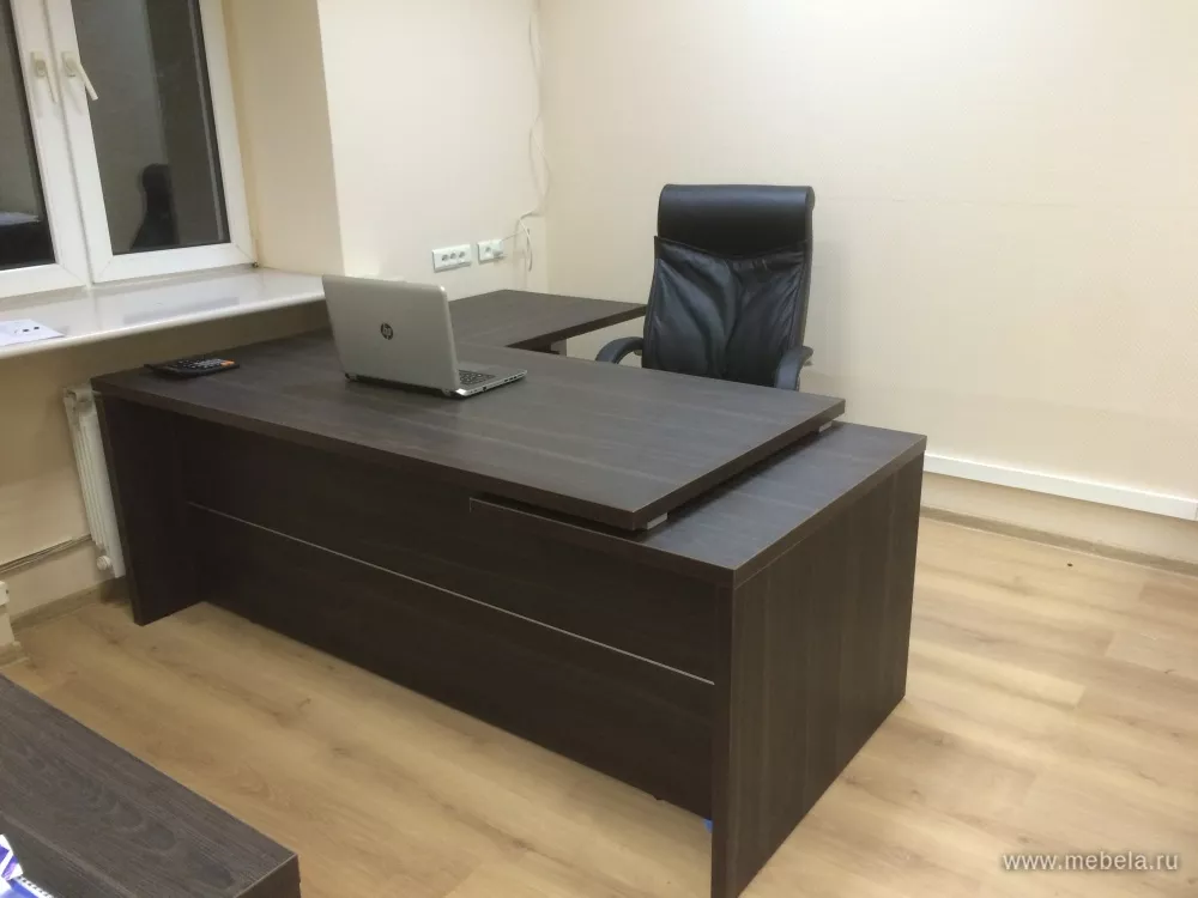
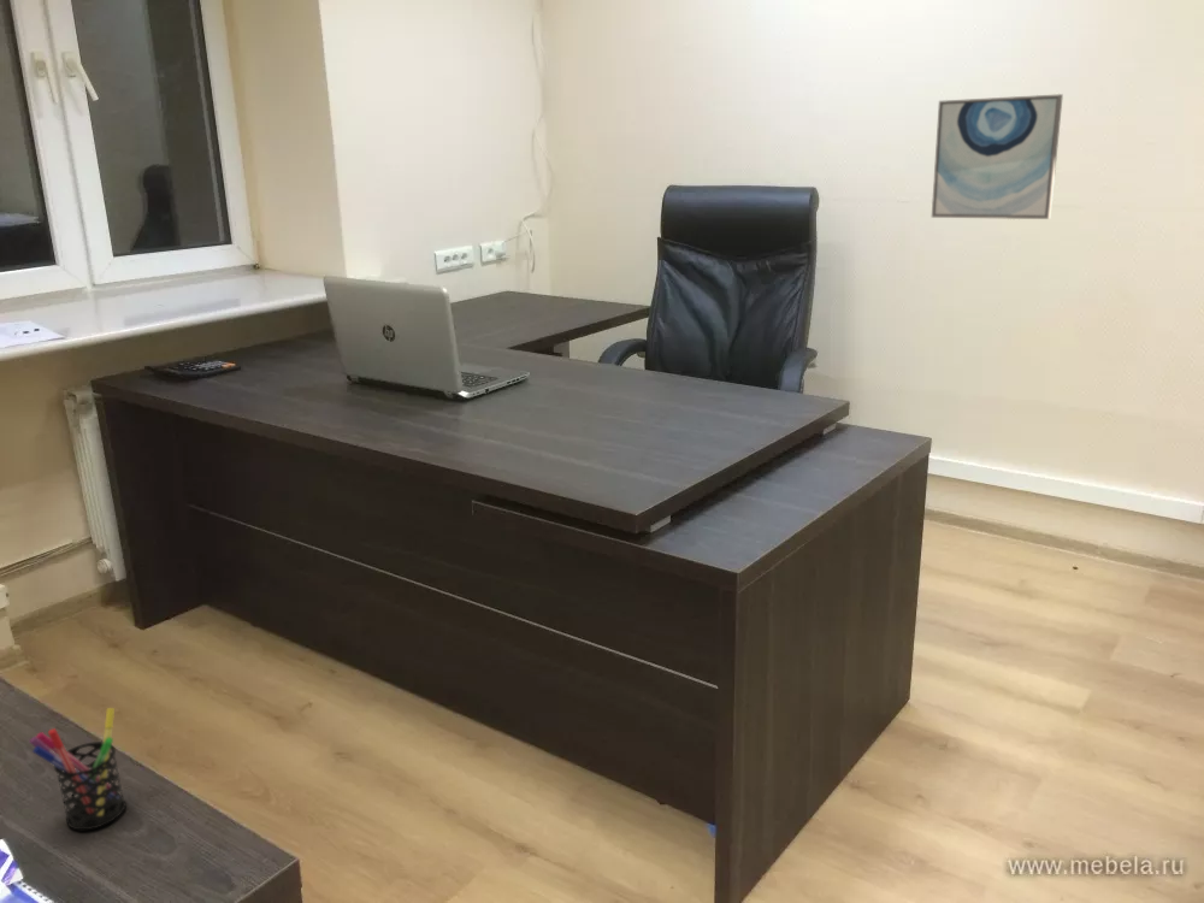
+ wall art [931,93,1064,220]
+ pen holder [28,707,128,831]
